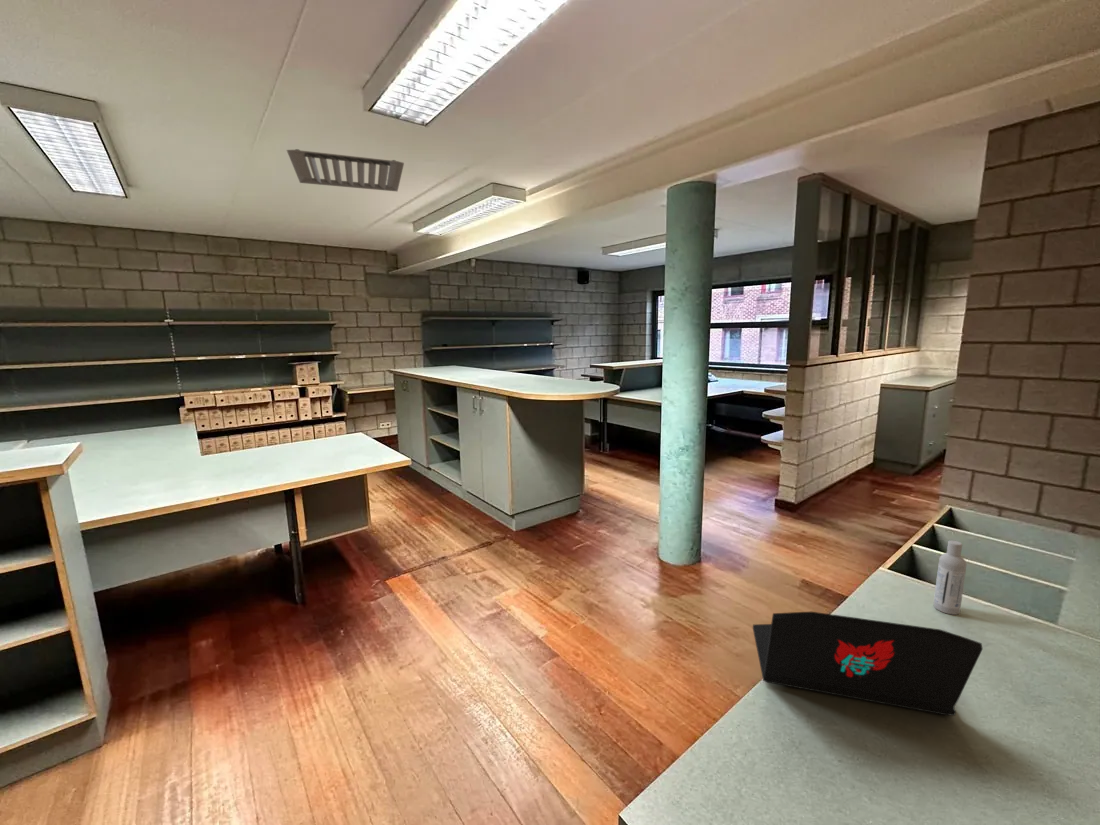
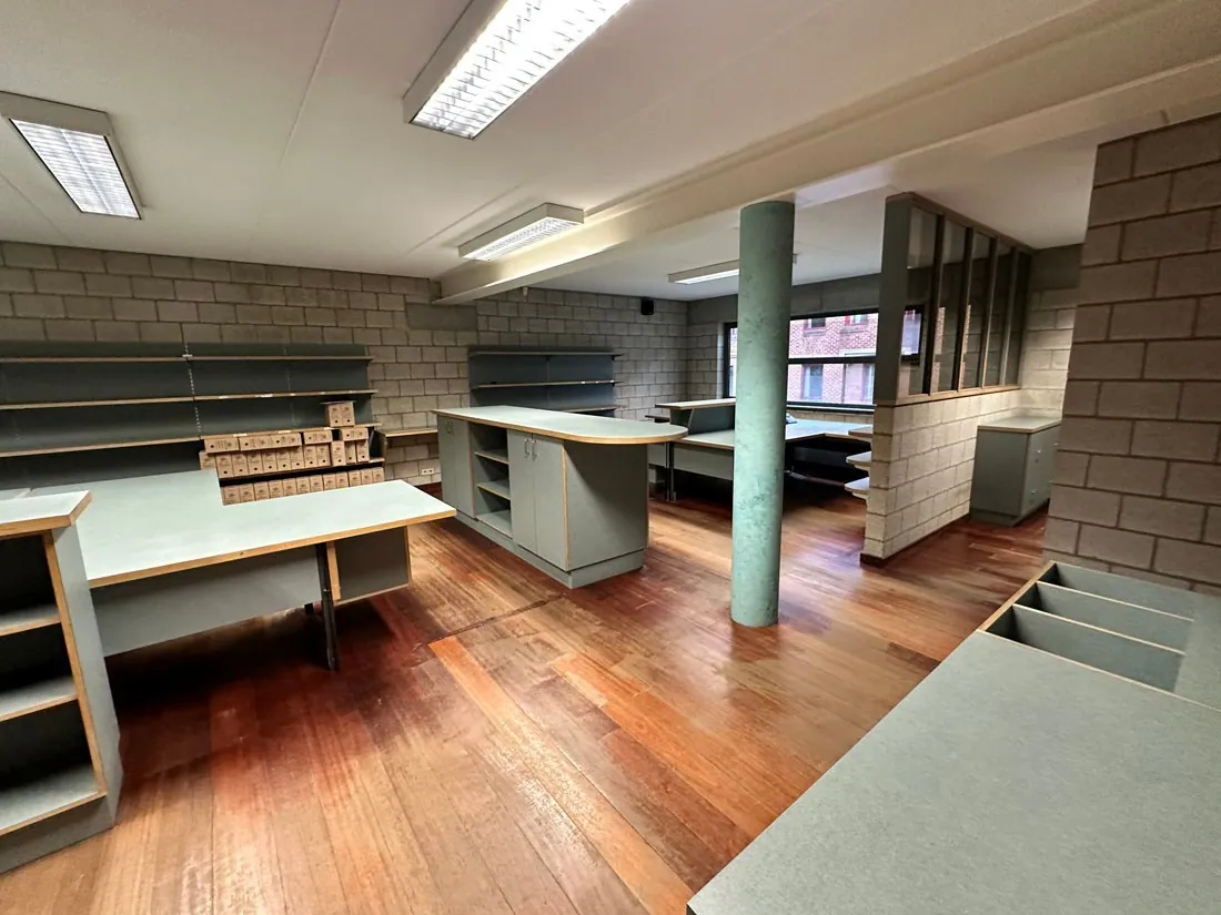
- laptop [752,611,984,717]
- bottle [933,539,967,616]
- ceiling vent [286,148,405,193]
